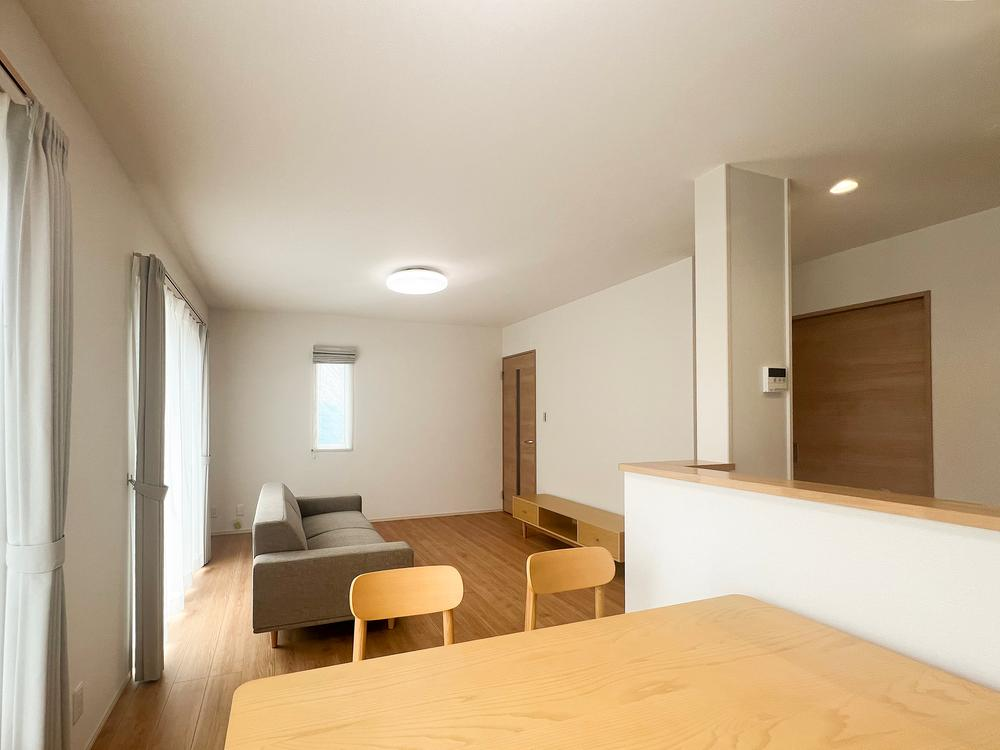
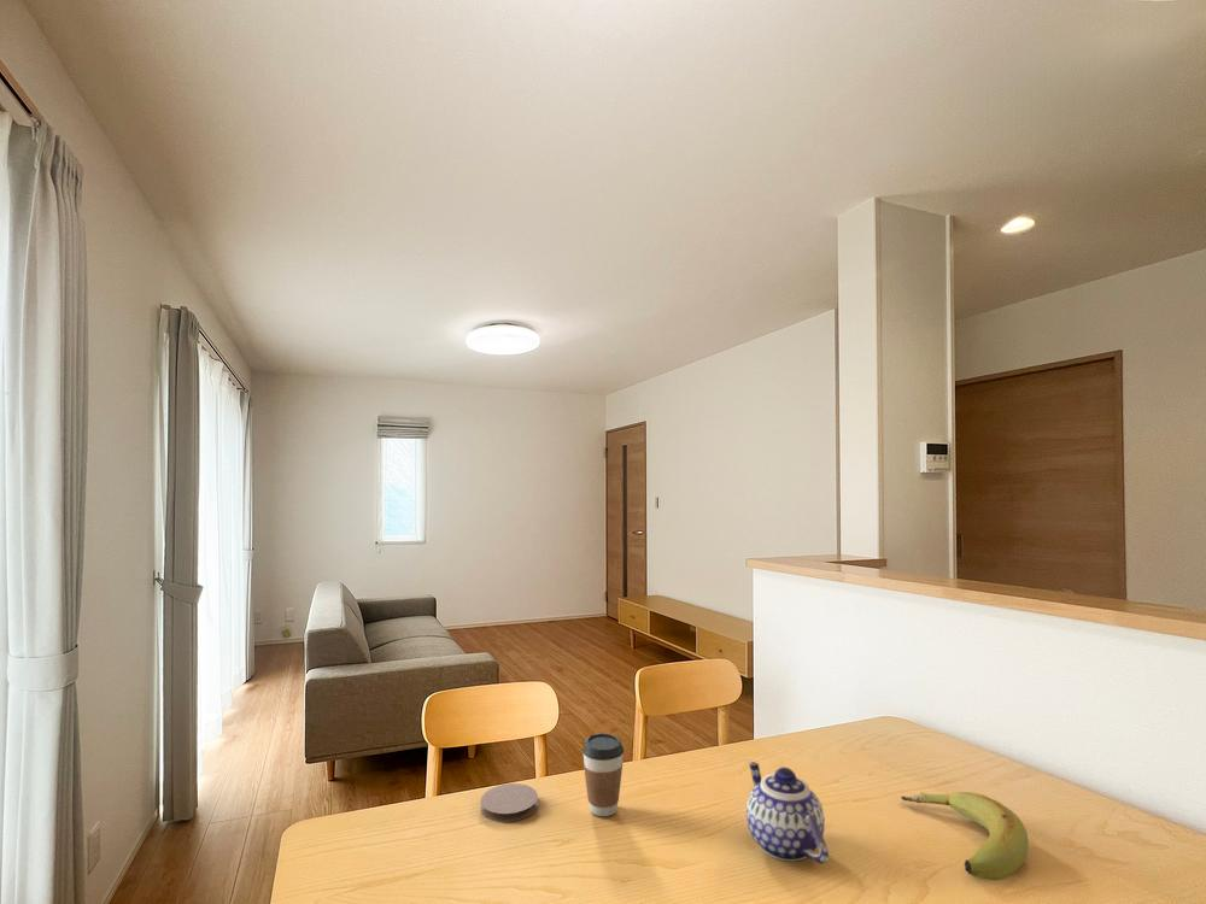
+ coaster [480,782,539,823]
+ teapot [745,759,830,865]
+ coffee cup [581,732,625,817]
+ banana [900,791,1030,881]
